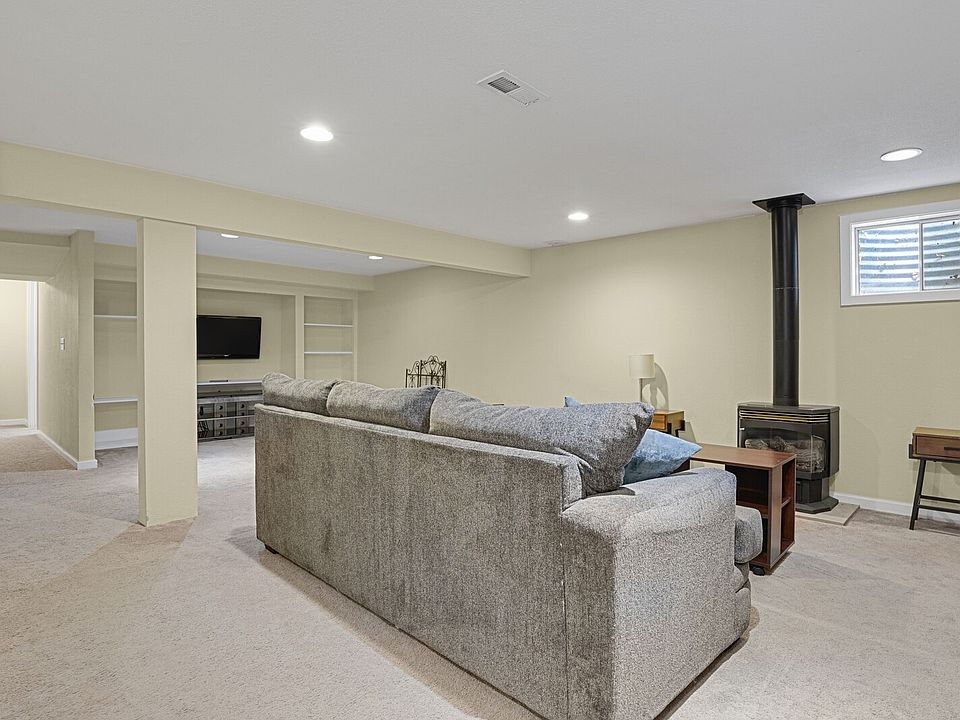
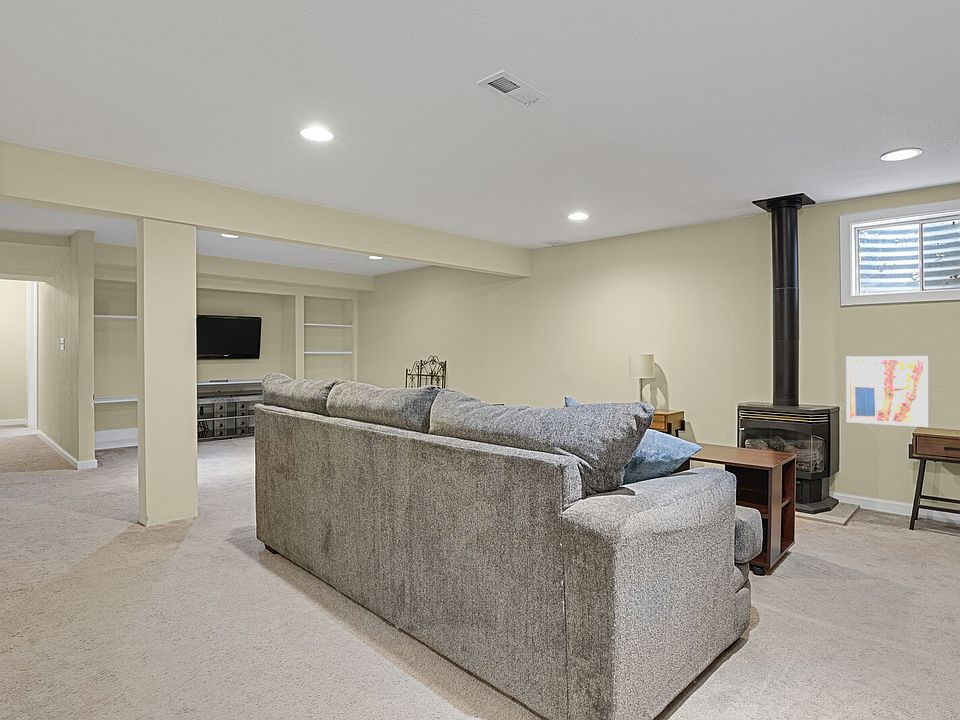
+ wall art [845,355,930,428]
